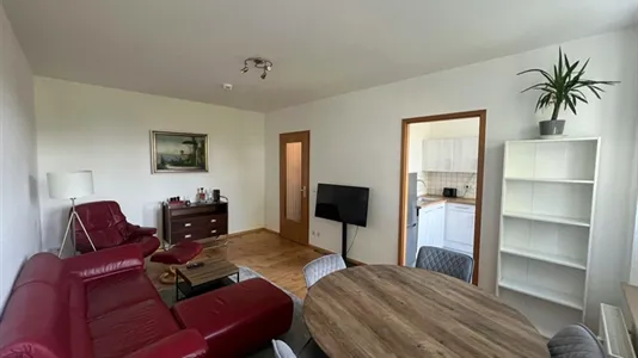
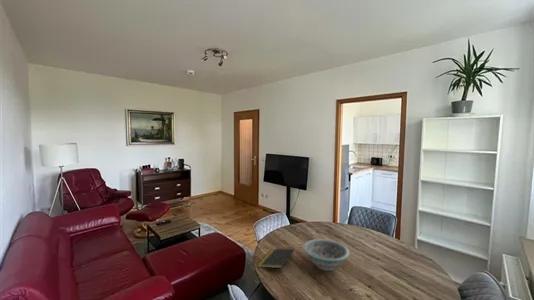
+ decorative bowl [302,238,351,272]
+ notepad [256,248,295,269]
